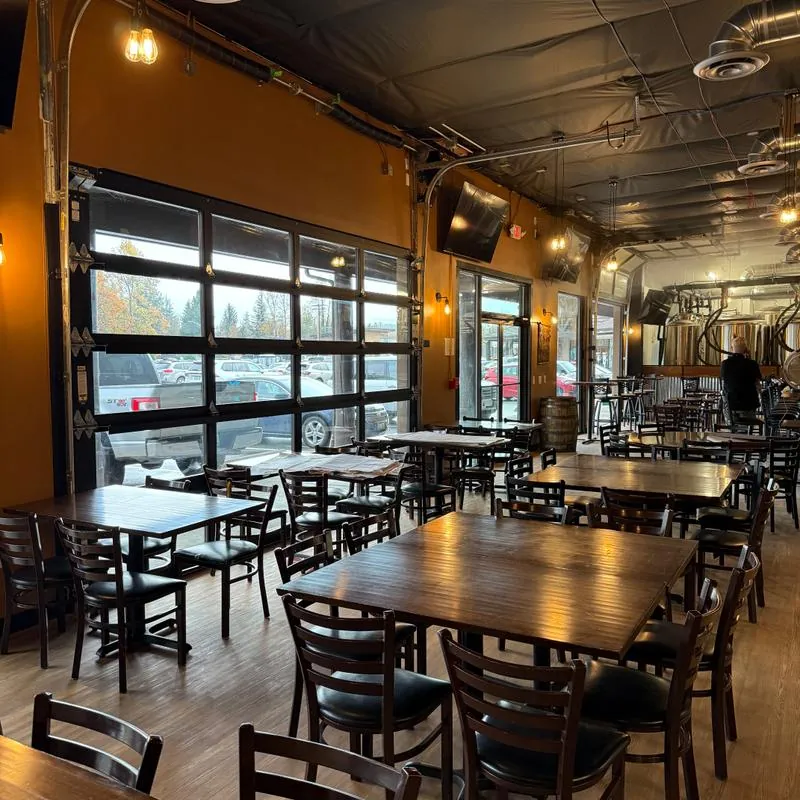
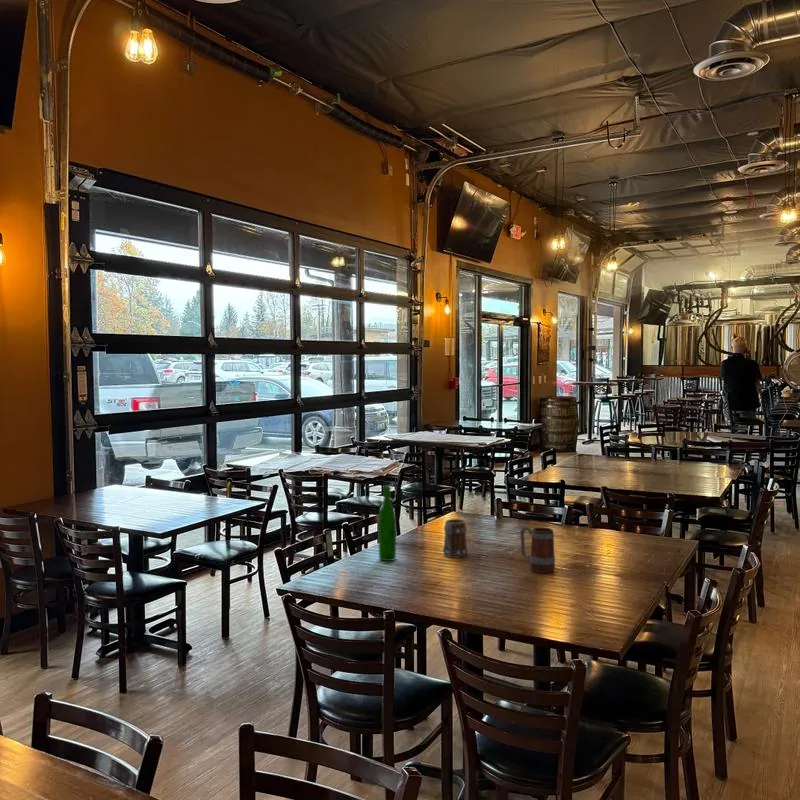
+ beer mug [519,525,556,574]
+ wine bottle [378,484,397,562]
+ beer mug [442,518,469,558]
